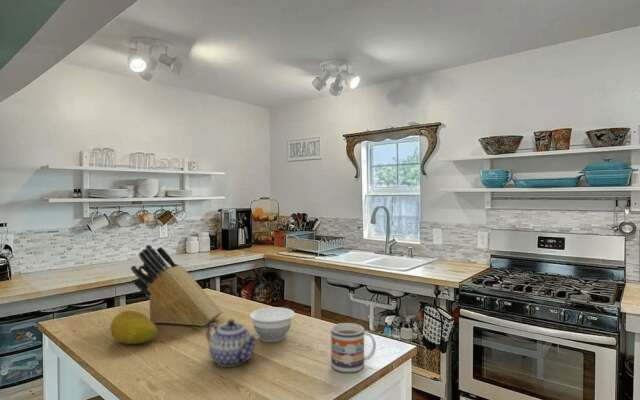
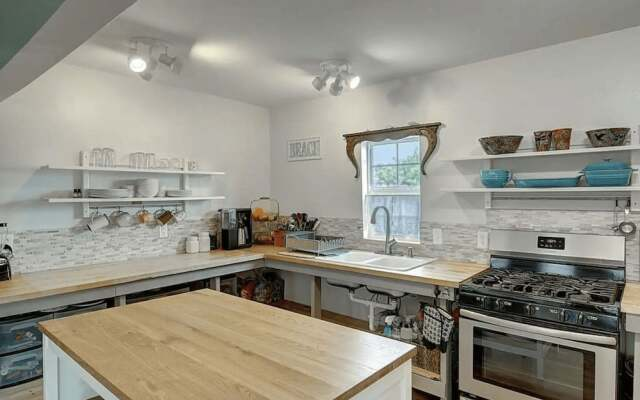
- teapot [205,318,259,368]
- fruit [109,310,158,345]
- bowl [249,306,296,343]
- mug [330,322,377,373]
- knife block [130,244,223,327]
